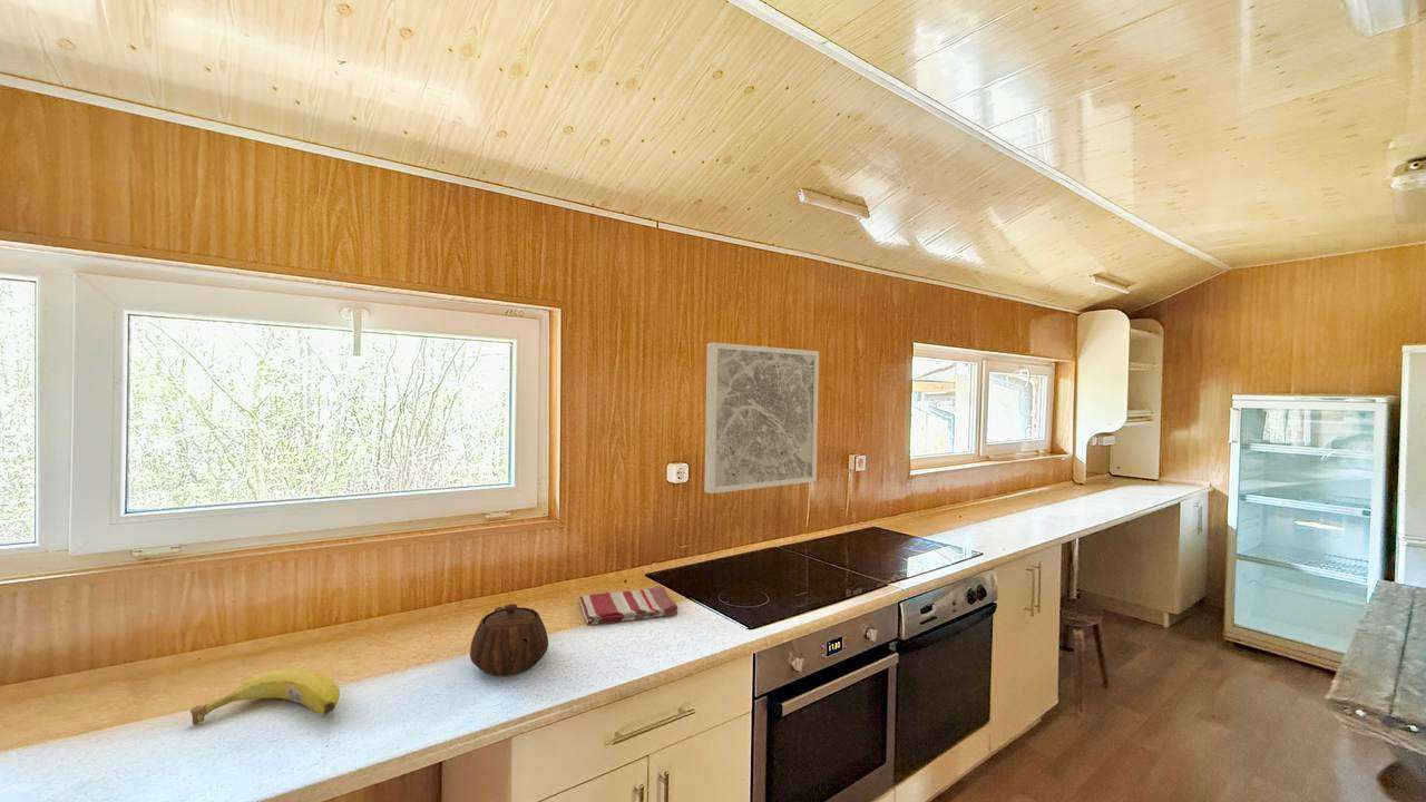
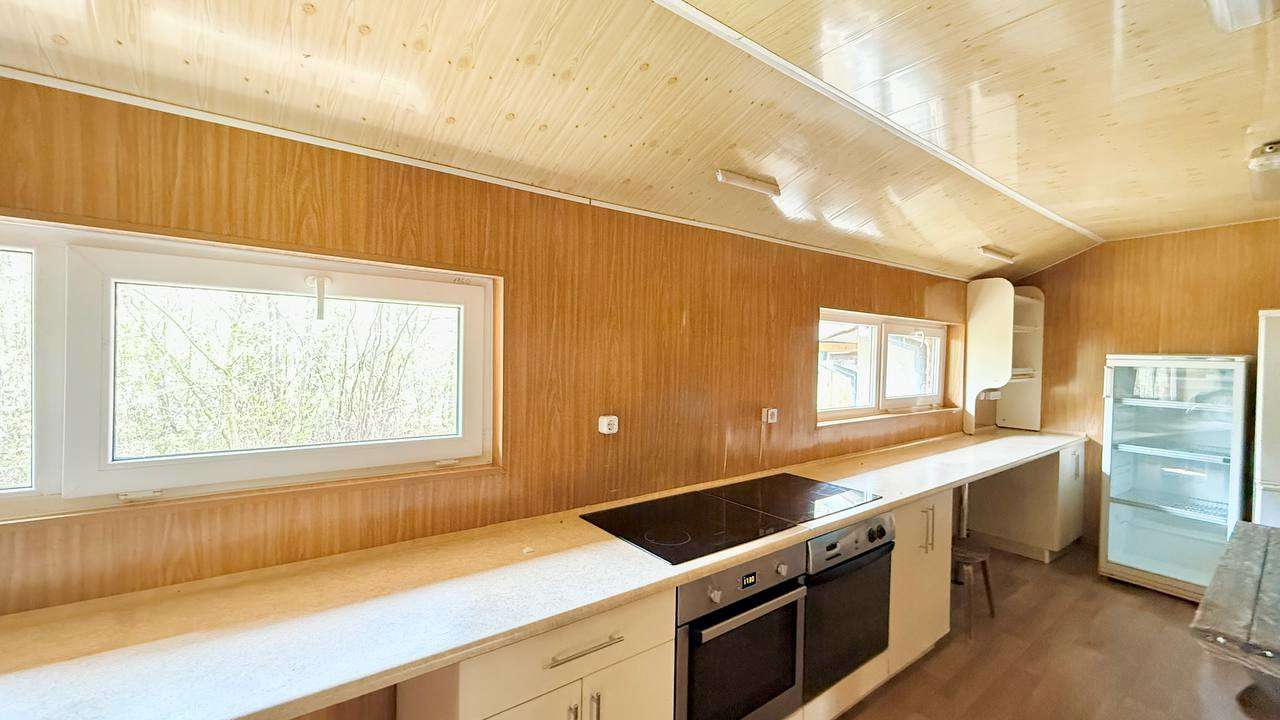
- wall art [703,342,820,495]
- dish towel [578,585,678,626]
- teapot [469,603,549,677]
- fruit [189,668,341,726]
